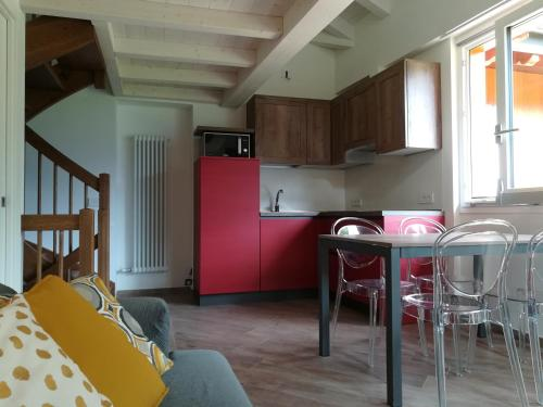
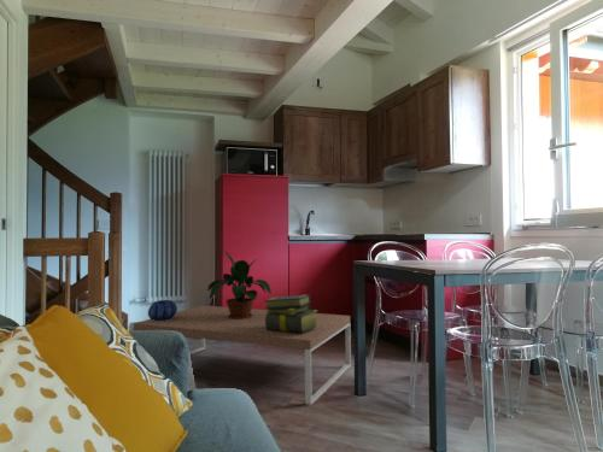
+ decorative bowl [147,299,178,321]
+ potted plant [206,247,273,319]
+ coffee table [133,305,352,406]
+ stack of books [263,294,318,333]
